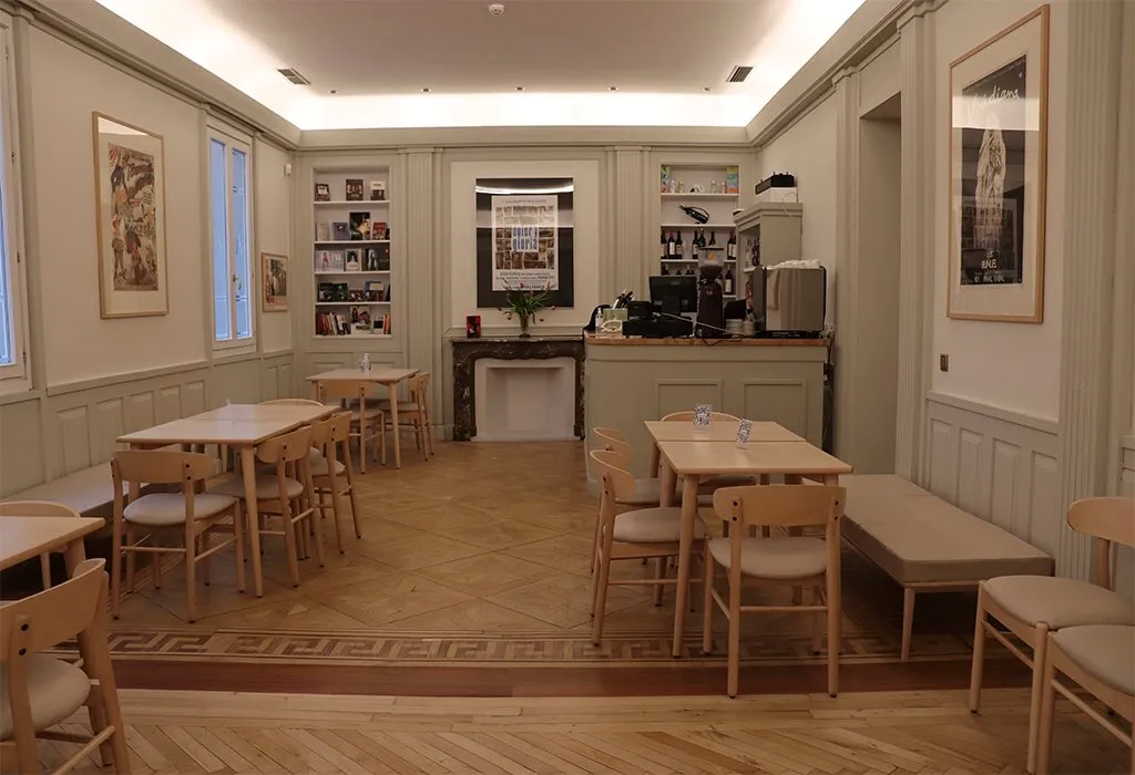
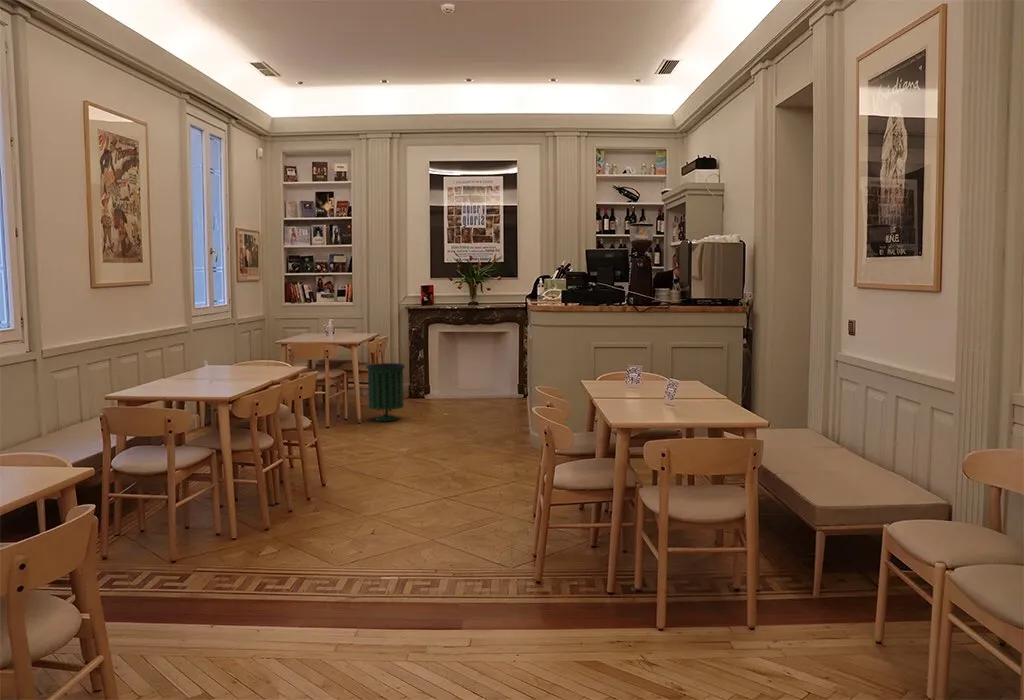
+ trash can [365,362,406,422]
